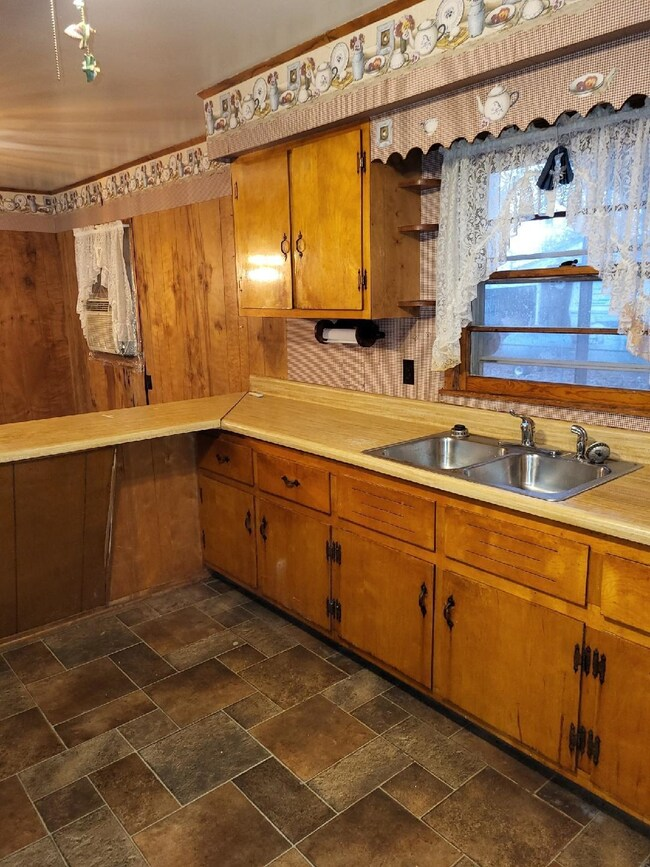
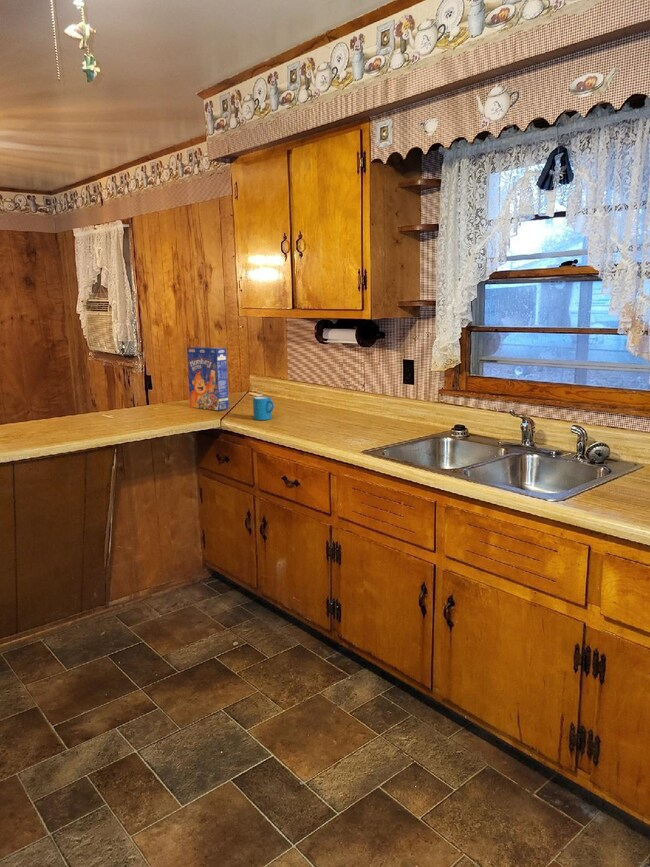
+ mug [252,395,275,421]
+ cereal box [186,346,230,411]
